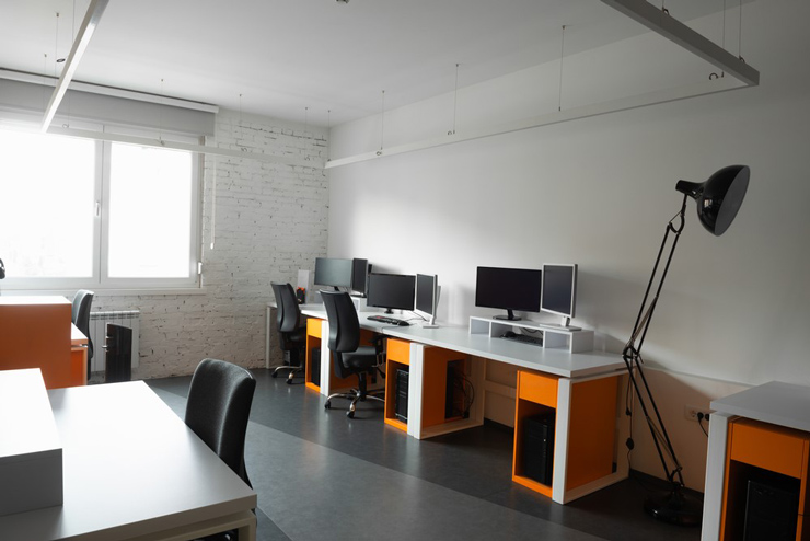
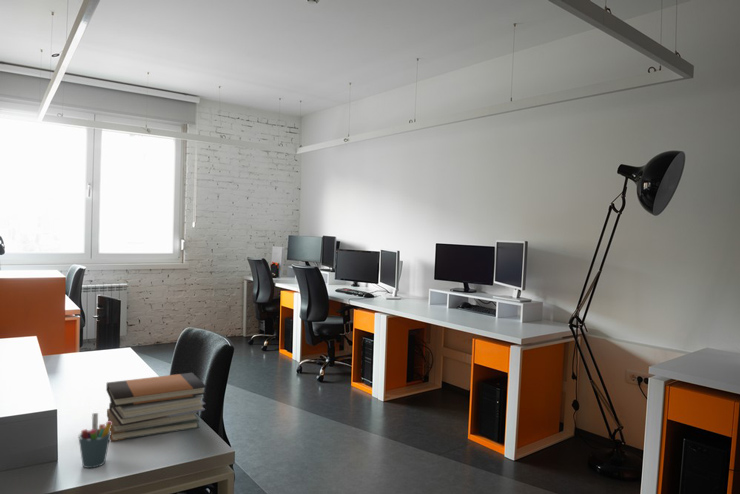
+ book stack [105,372,207,442]
+ pen holder [77,412,112,469]
